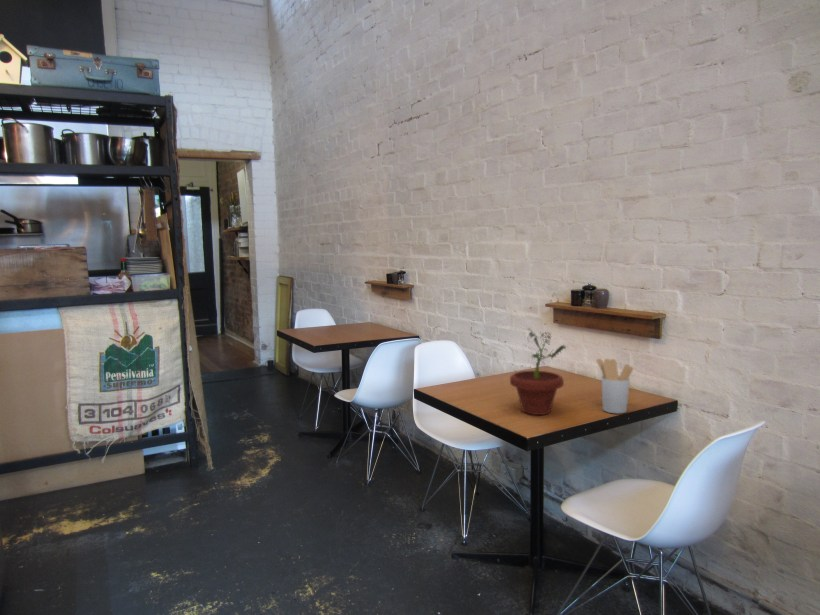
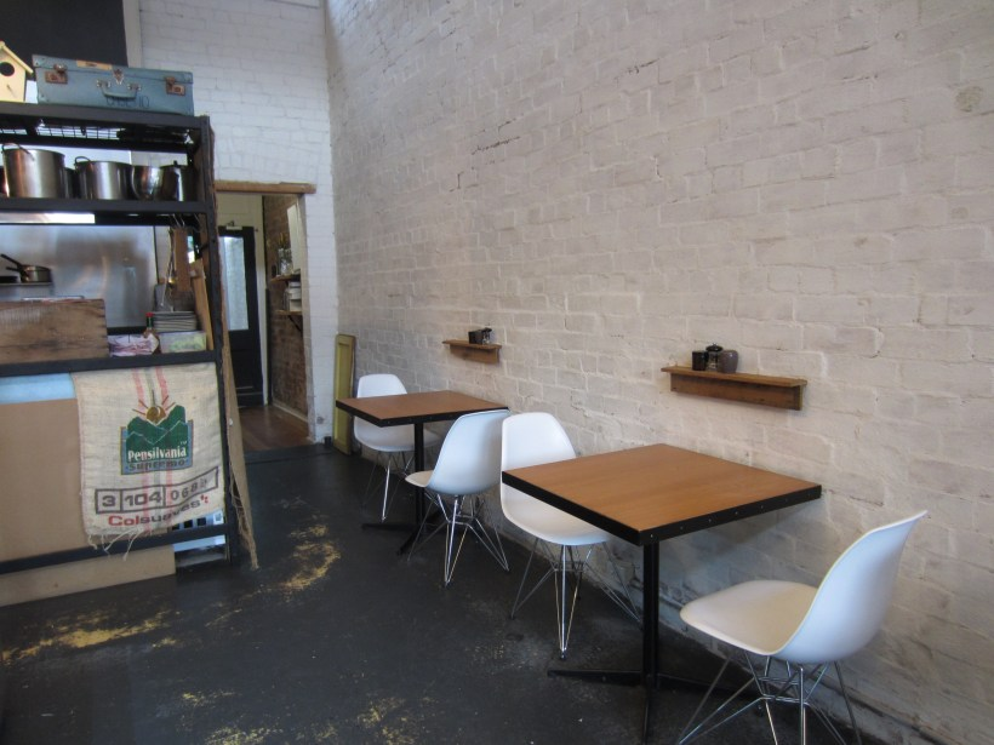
- utensil holder [596,358,634,415]
- potted plant [509,327,567,416]
